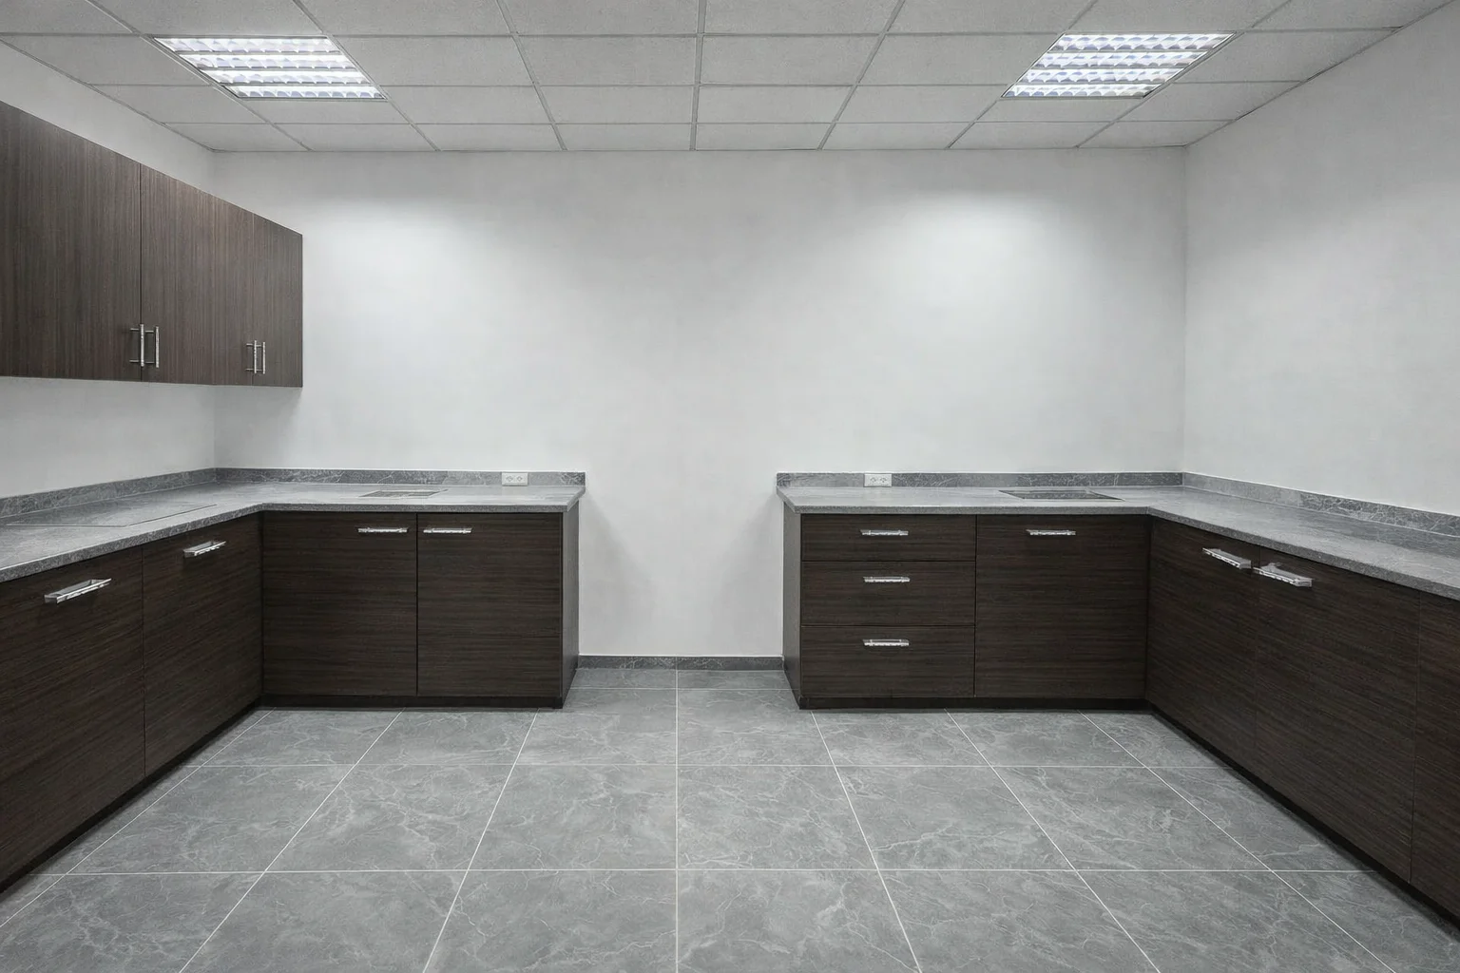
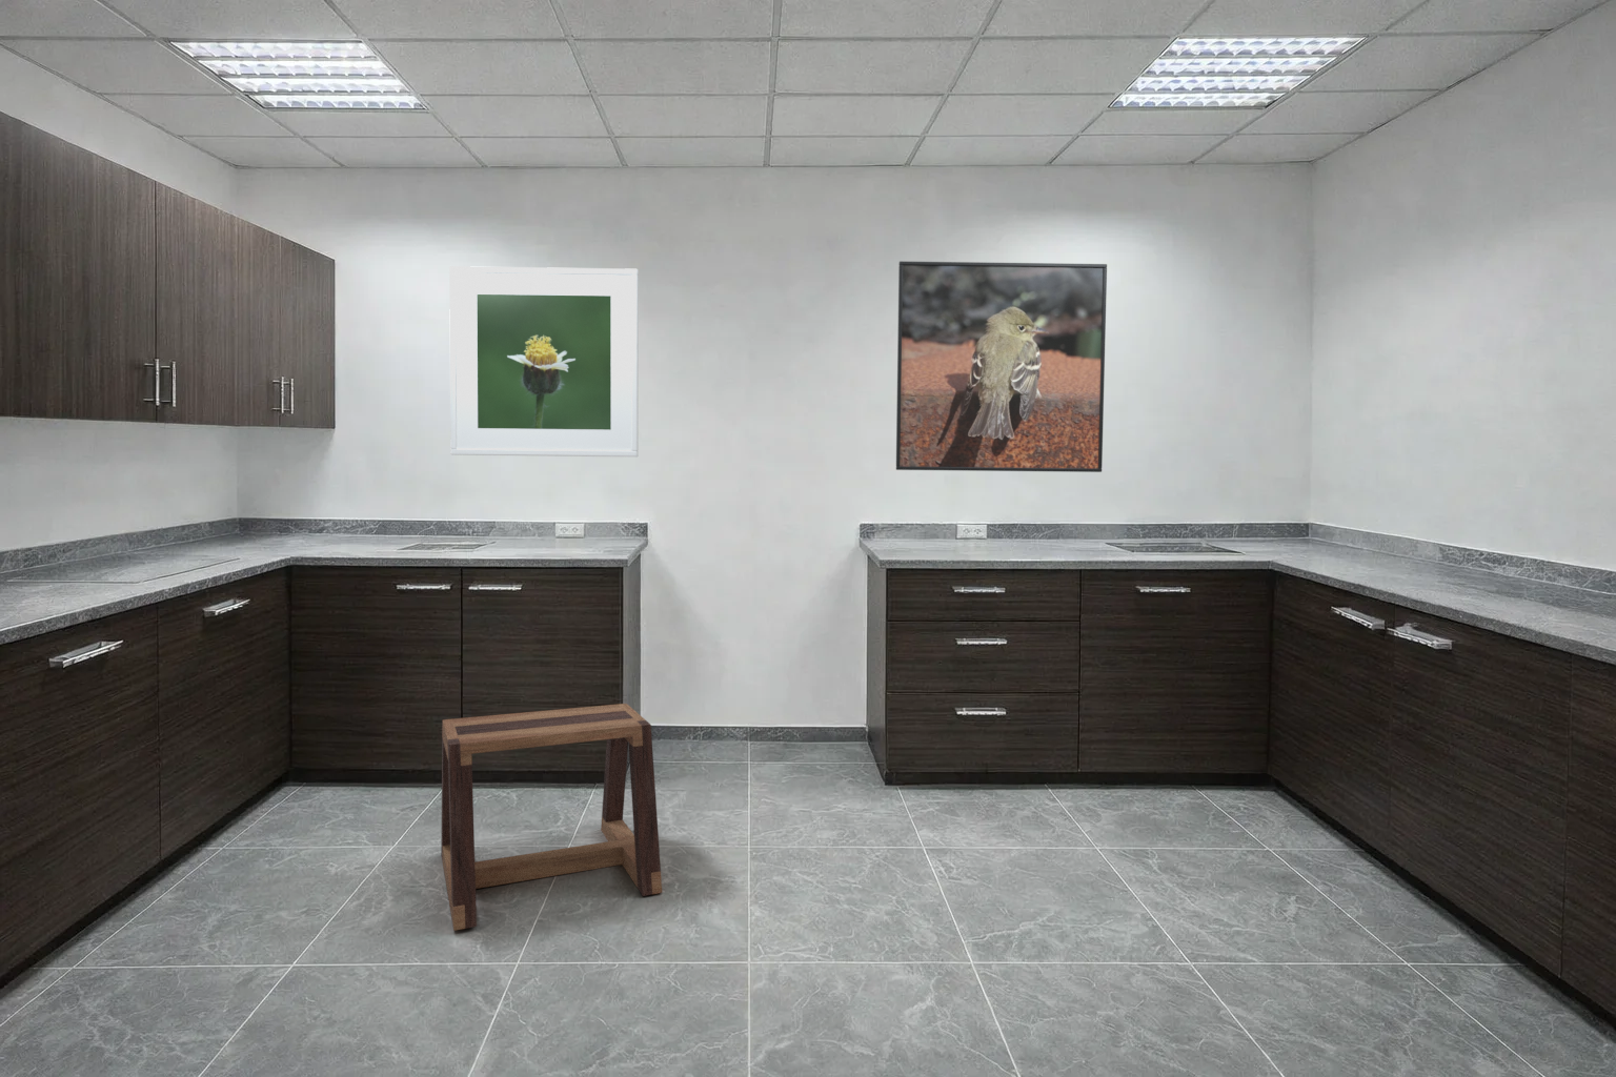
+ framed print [448,266,640,458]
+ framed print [896,260,1107,474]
+ stool [440,702,663,932]
